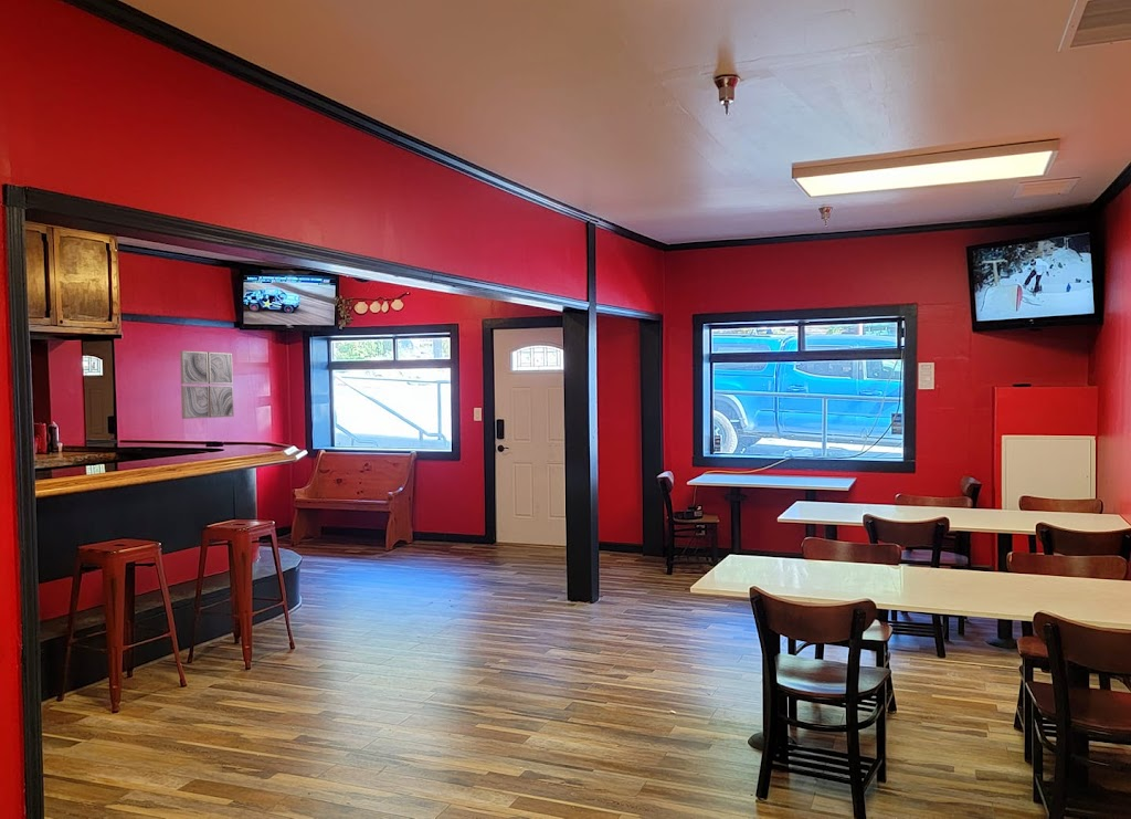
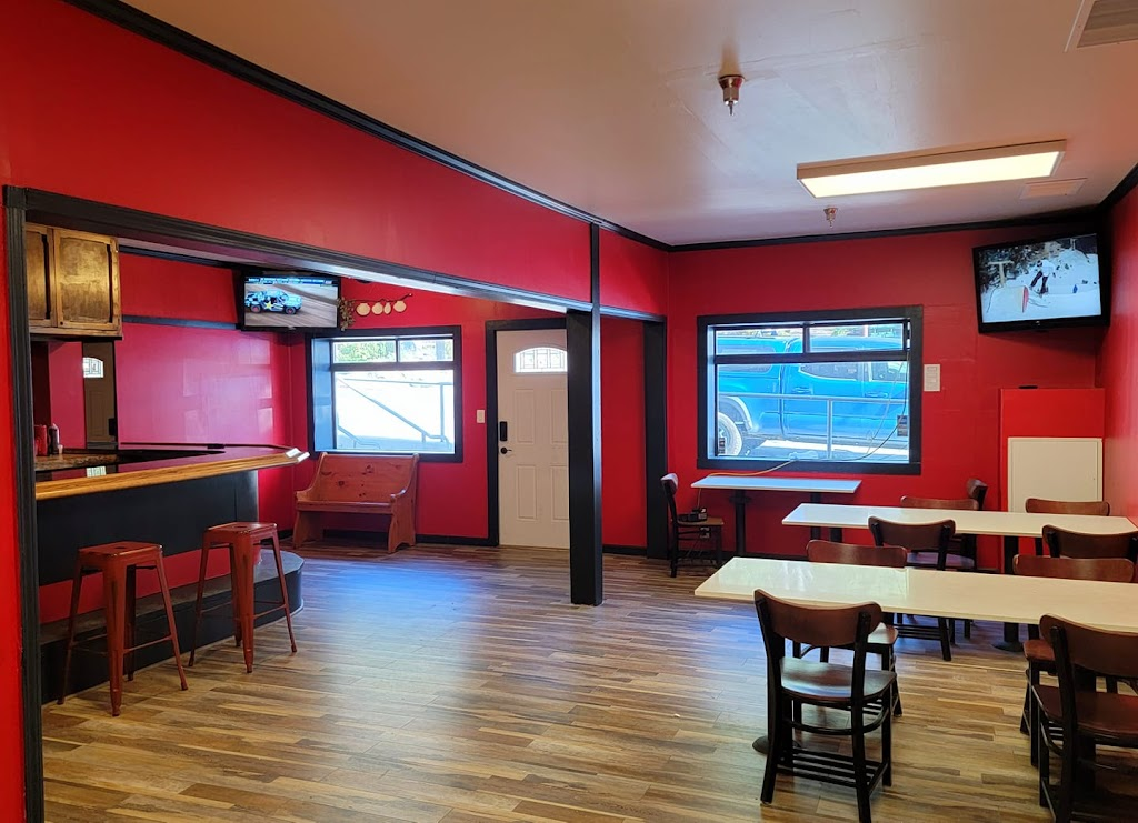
- wall art [179,349,234,420]
